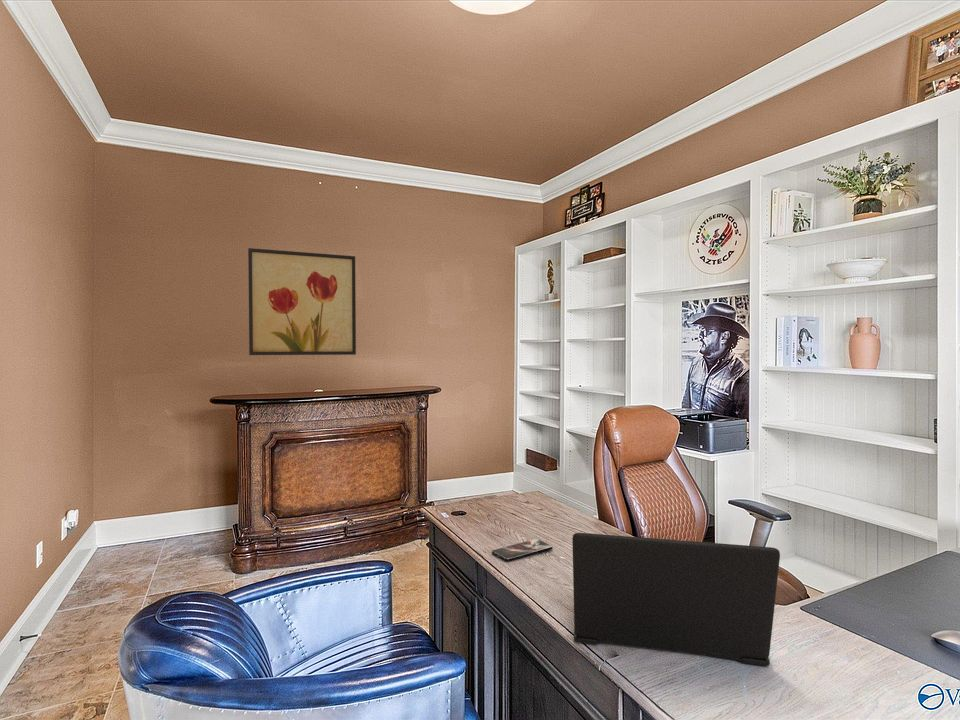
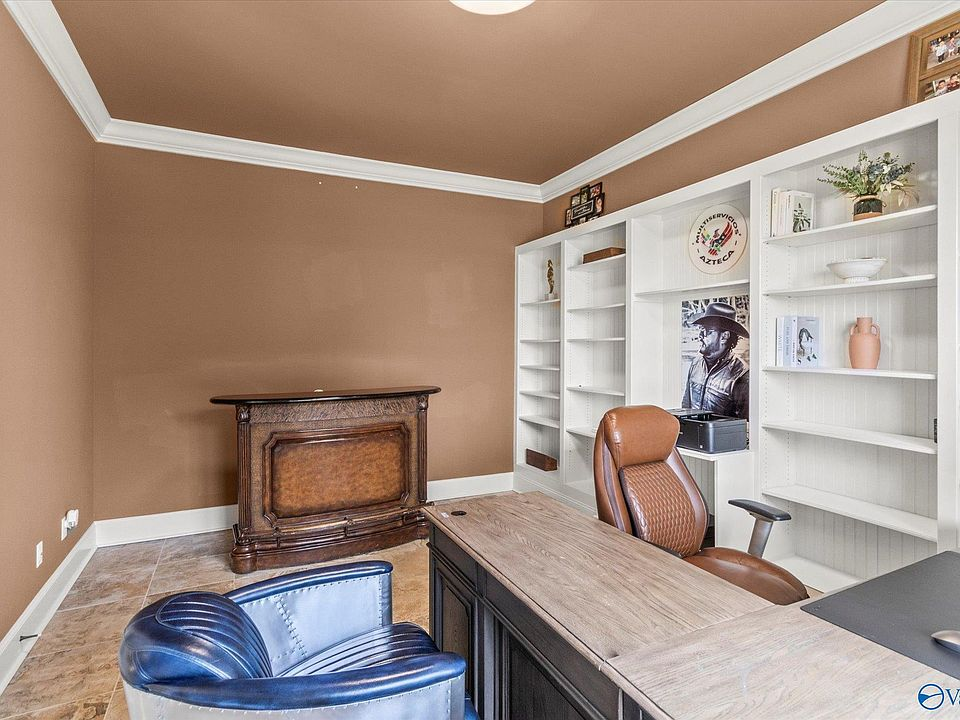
- laptop [571,532,781,667]
- wall art [247,247,357,356]
- smartphone [491,538,554,562]
